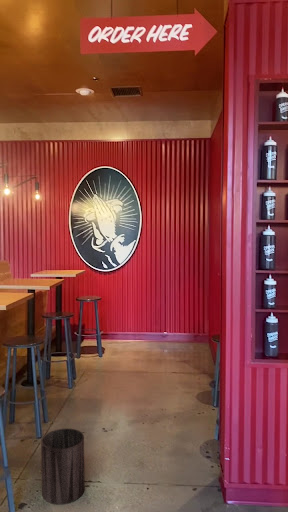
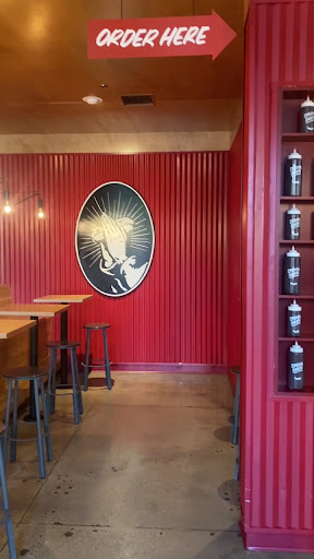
- trash can [40,427,86,506]
